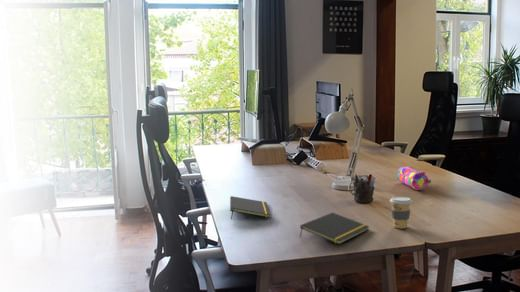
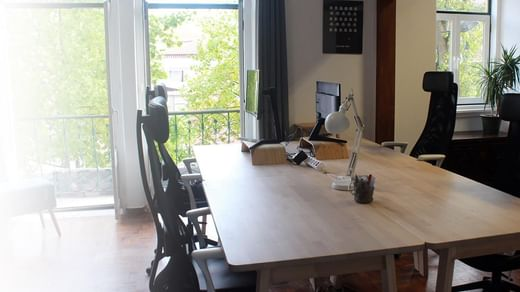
- pencil case [396,166,432,191]
- notepad [299,212,370,245]
- notepad [229,195,272,220]
- coffee cup [389,196,413,229]
